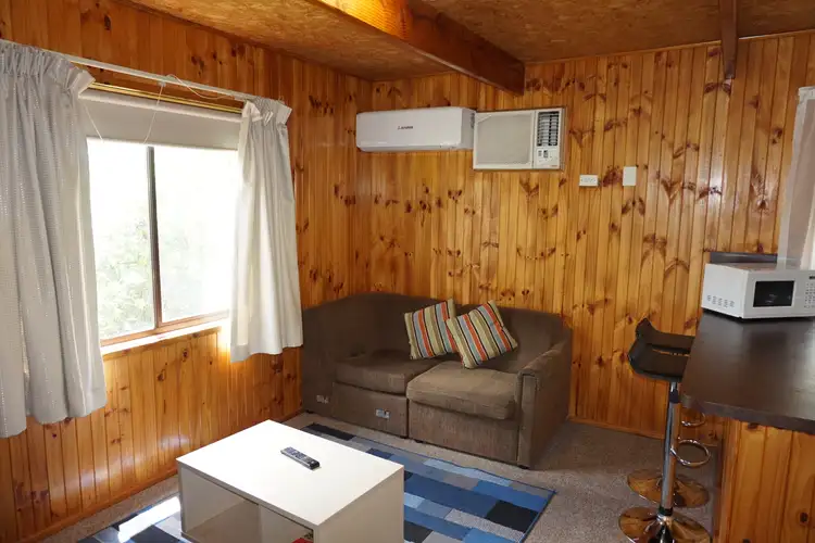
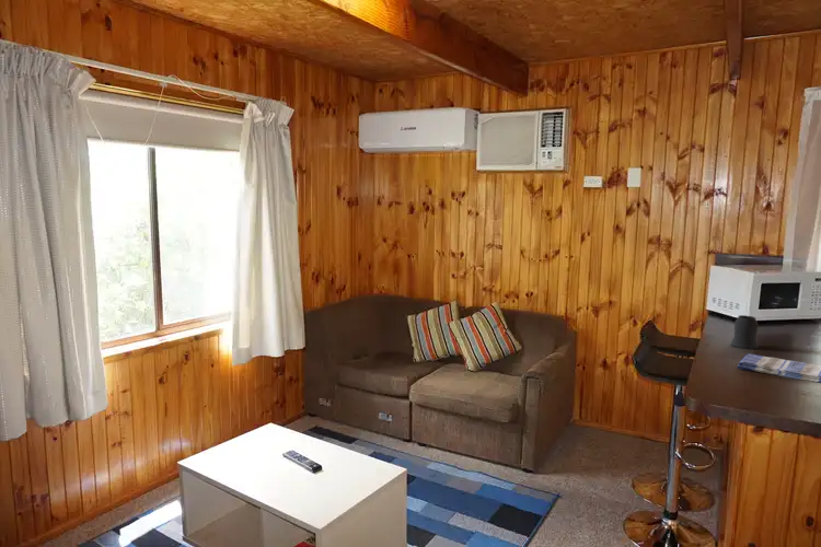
+ mug [729,314,760,350]
+ dish towel [736,352,821,384]
